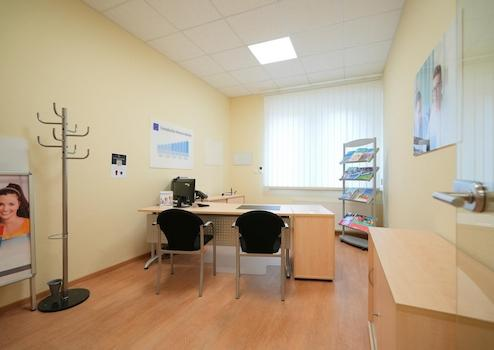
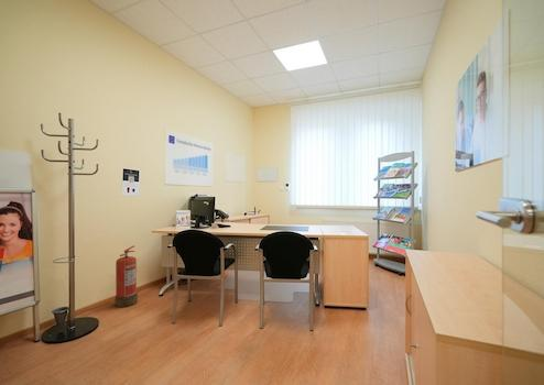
+ fire extinguisher [115,245,139,308]
